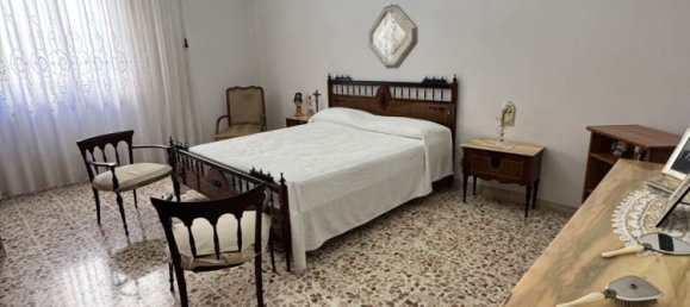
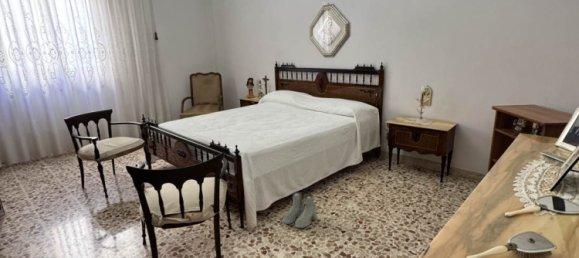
+ boots [282,191,317,229]
